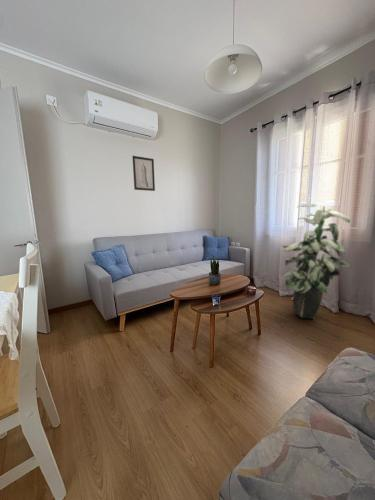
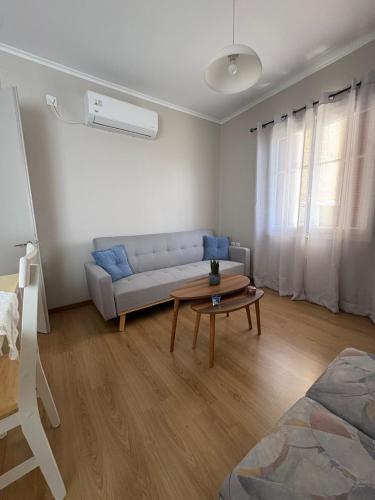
- indoor plant [281,203,352,320]
- wall art [131,155,156,192]
